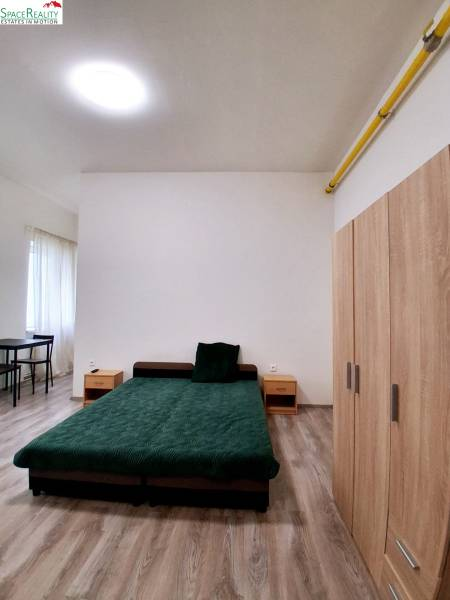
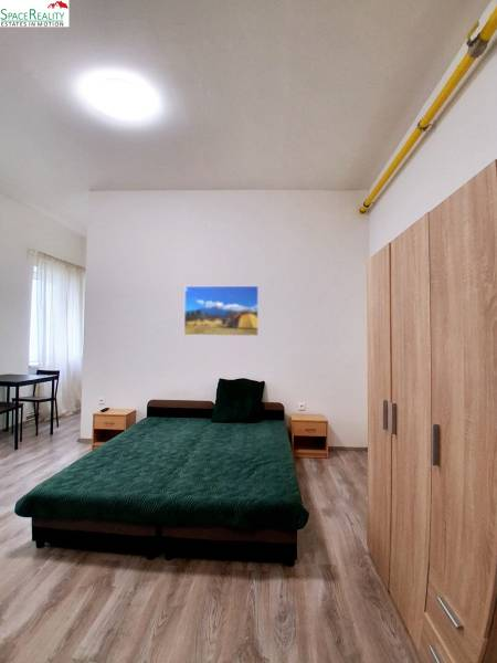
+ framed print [183,285,260,337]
